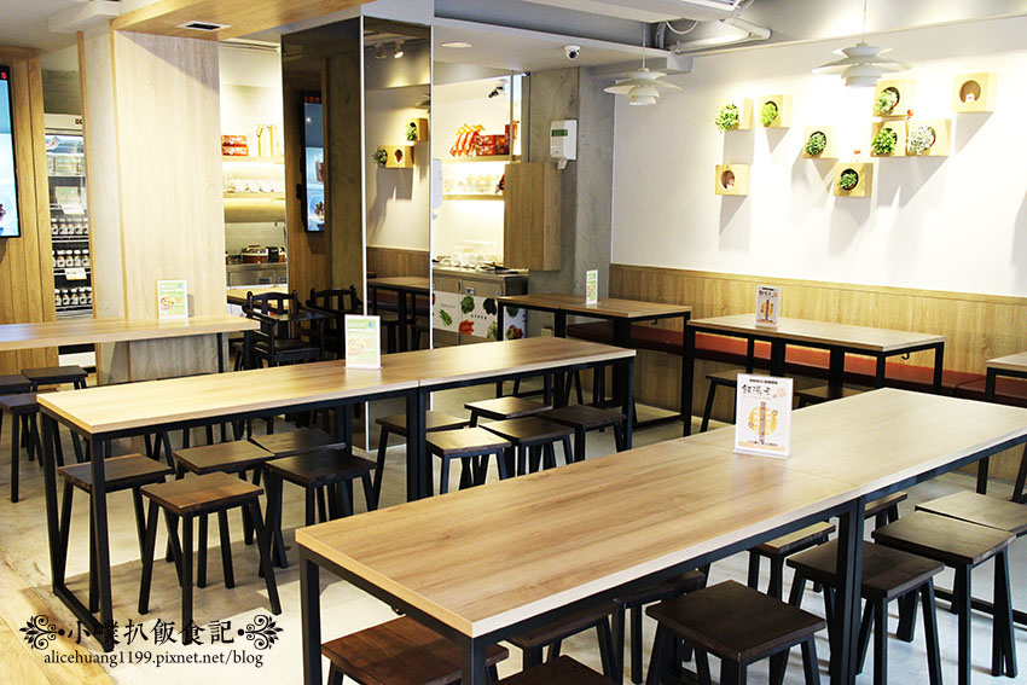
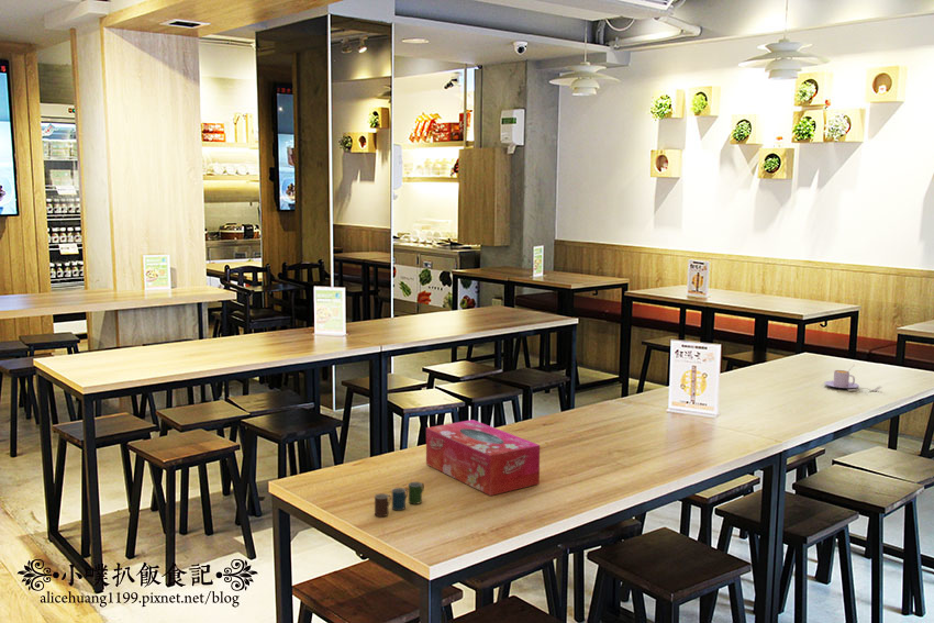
+ tissue box [425,419,541,497]
+ cup [823,364,883,392]
+ cup [374,481,425,518]
